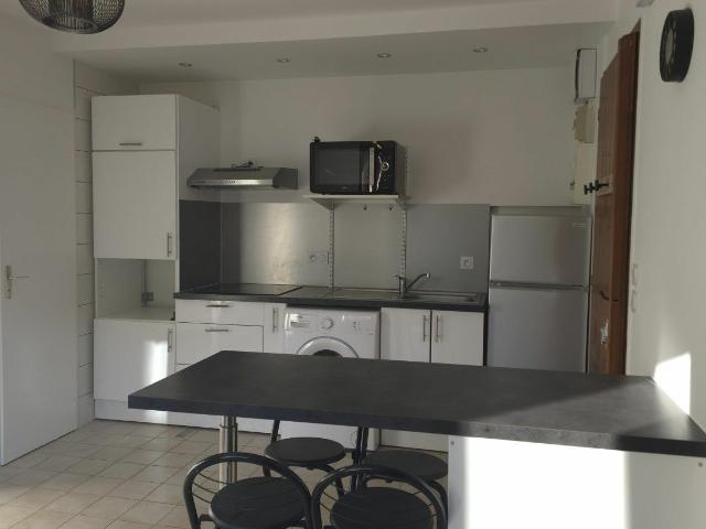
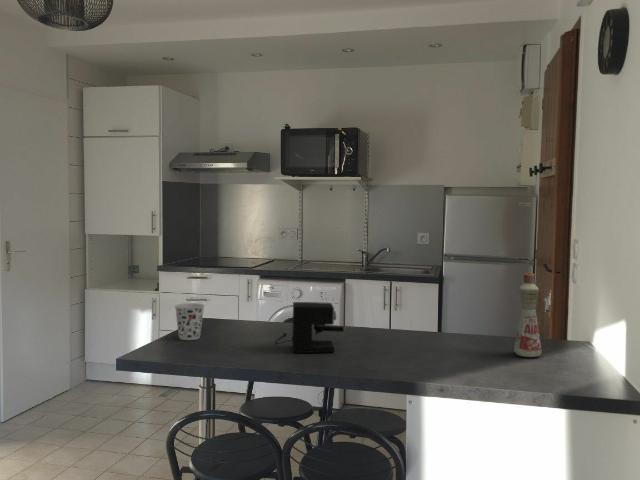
+ cup [174,302,206,341]
+ coffee maker [274,301,346,354]
+ bottle [513,271,543,358]
